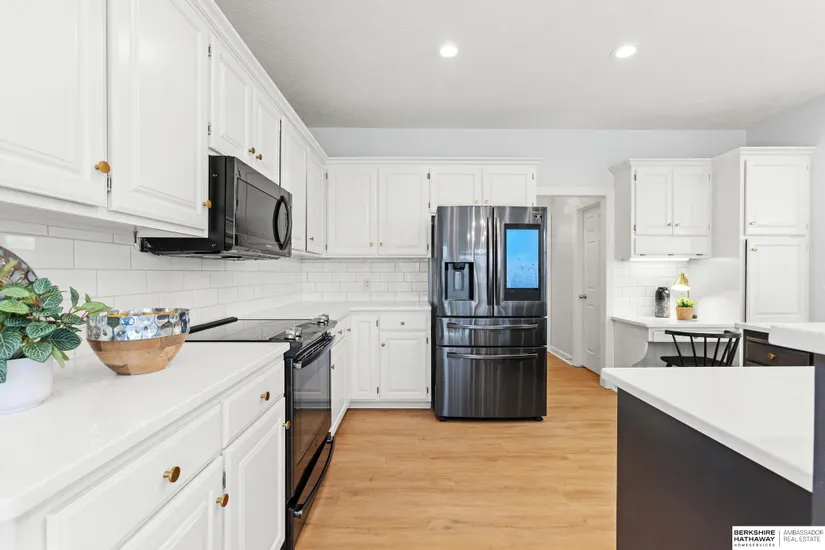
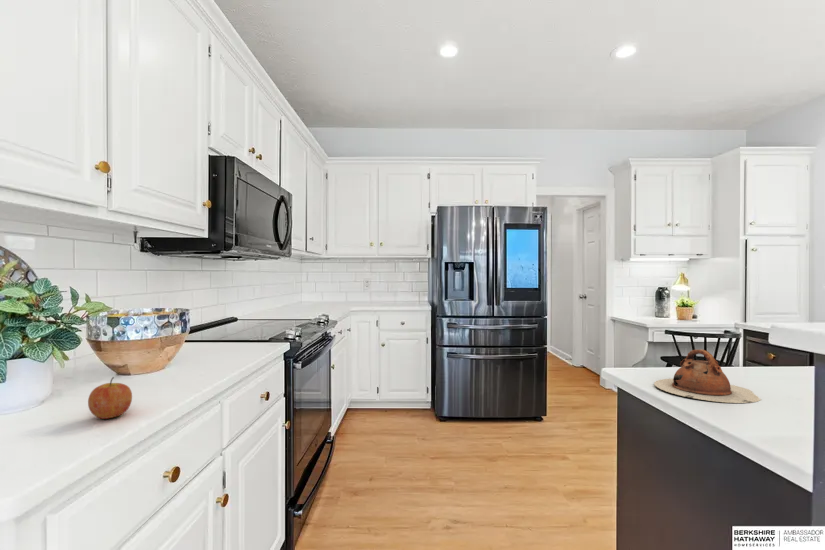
+ apple [87,376,133,420]
+ teapot [653,348,763,404]
